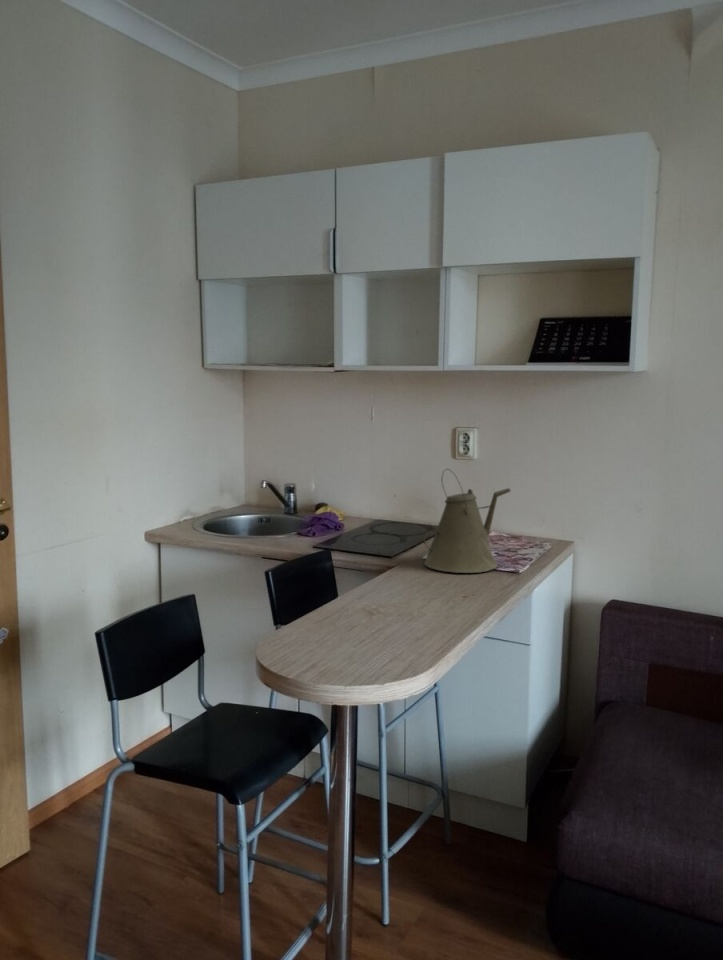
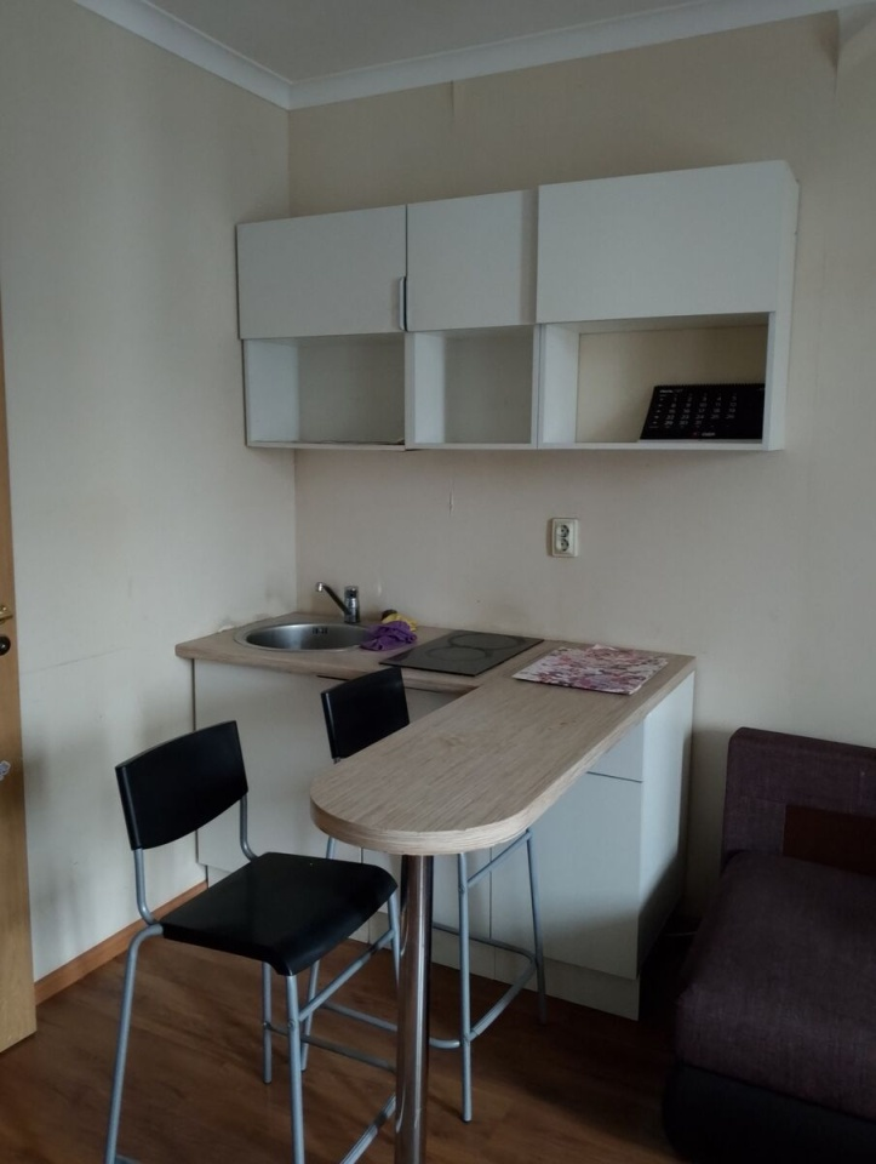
- kettle [423,468,512,574]
